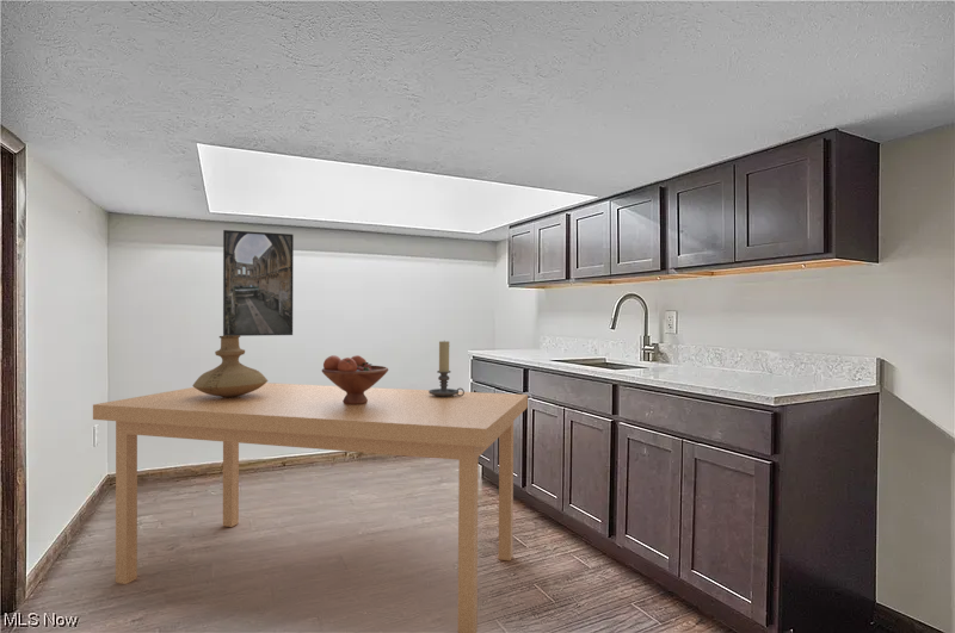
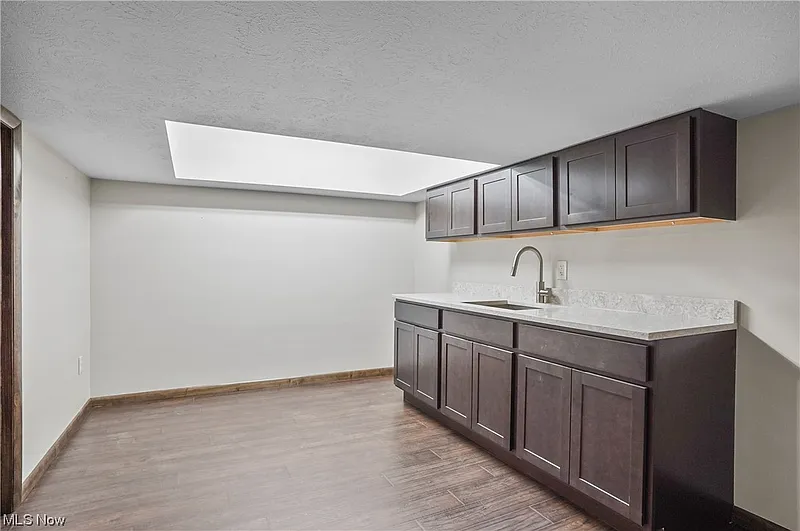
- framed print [222,229,295,337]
- candle holder [429,340,466,397]
- fruit bowl [321,354,389,404]
- vase [191,335,269,397]
- desk [92,381,529,633]
